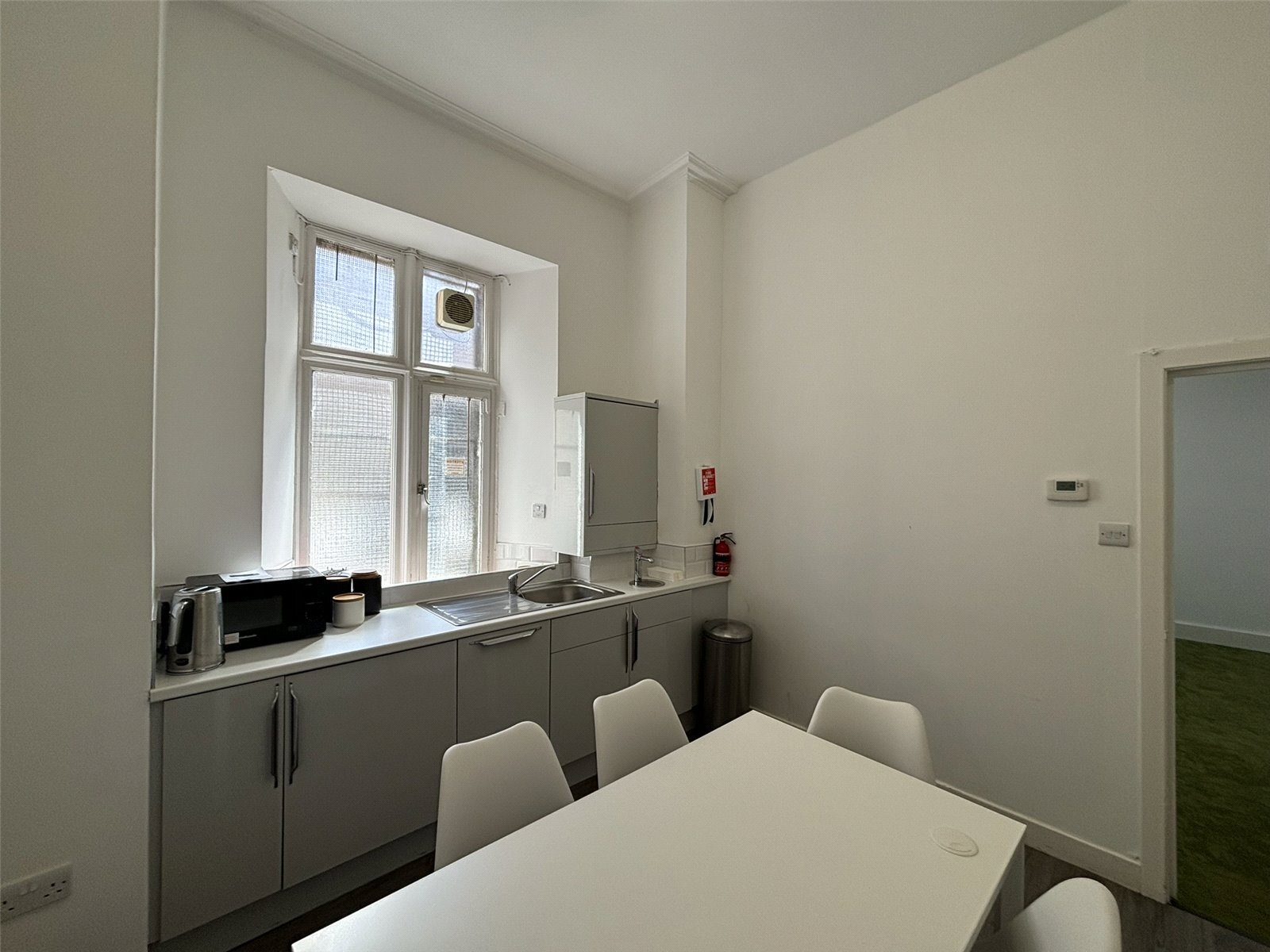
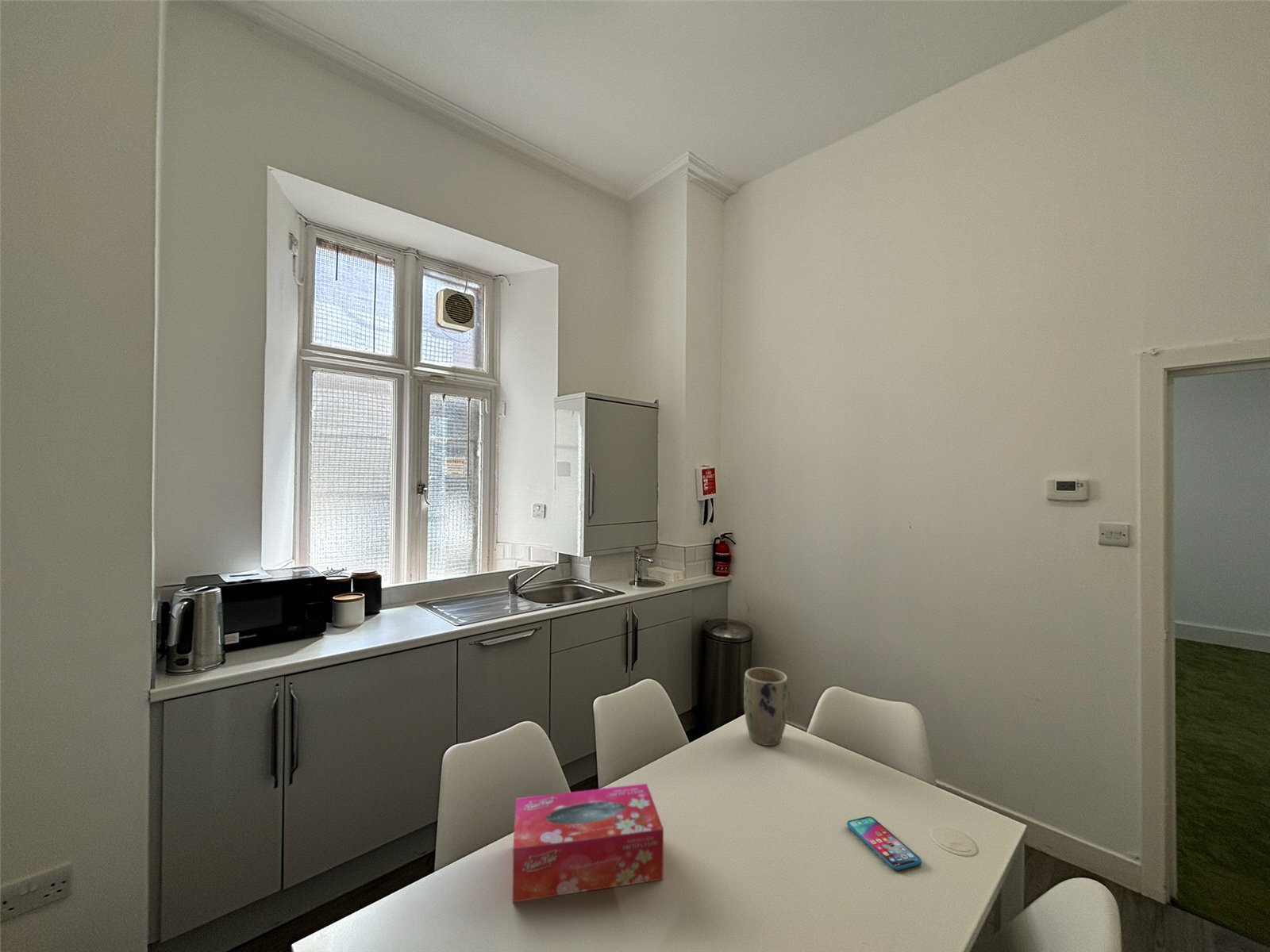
+ plant pot [743,666,789,747]
+ smartphone [846,816,922,871]
+ tissue box [512,783,664,903]
